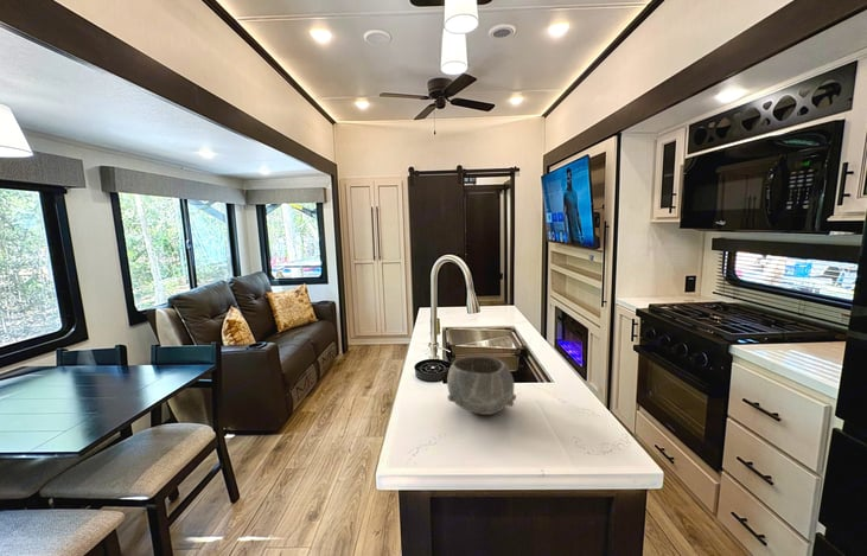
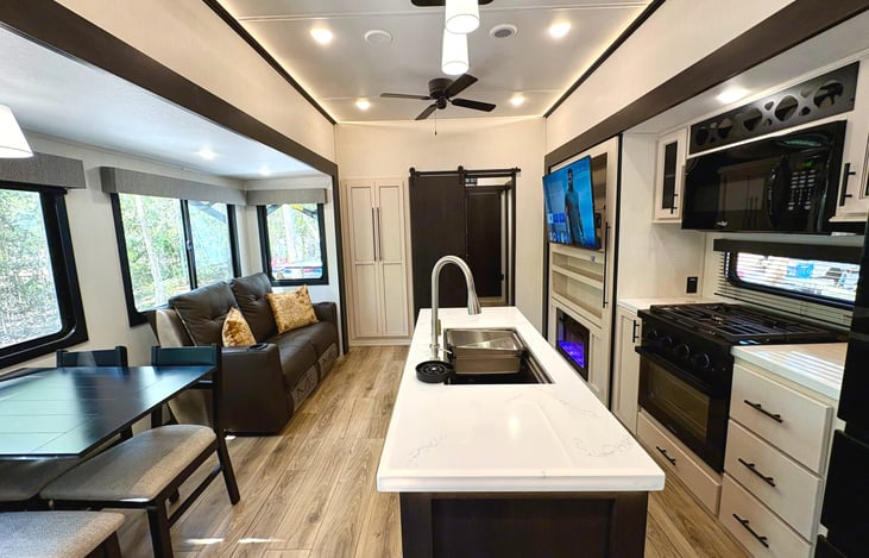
- bowl [446,354,517,416]
